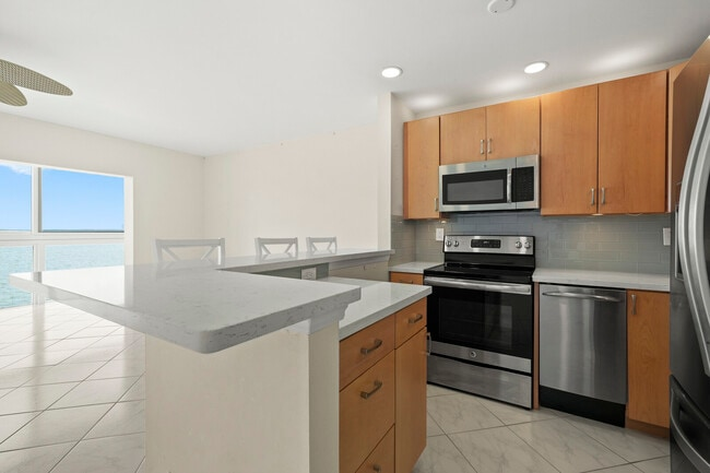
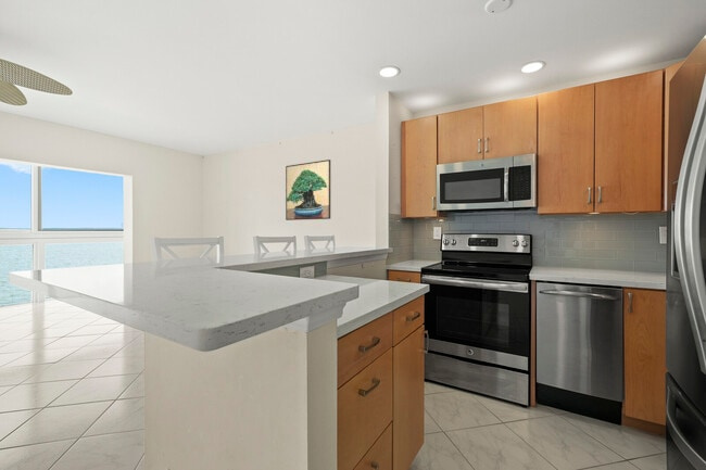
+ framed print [285,158,331,221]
